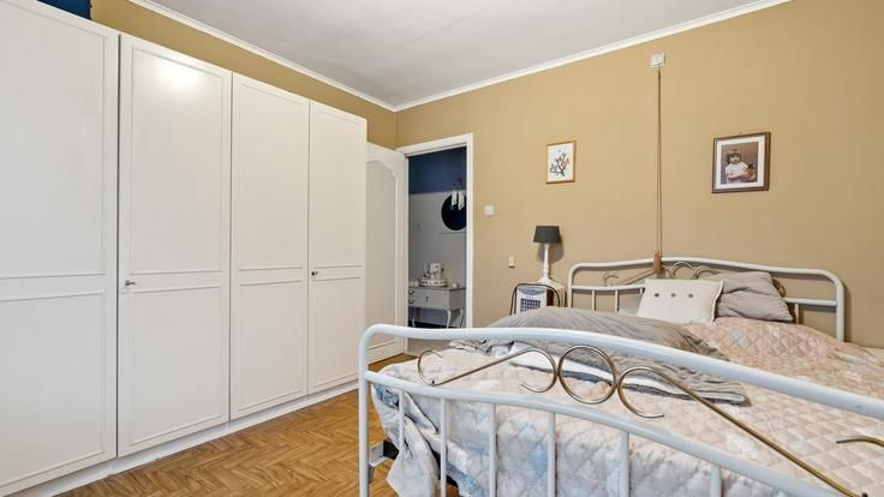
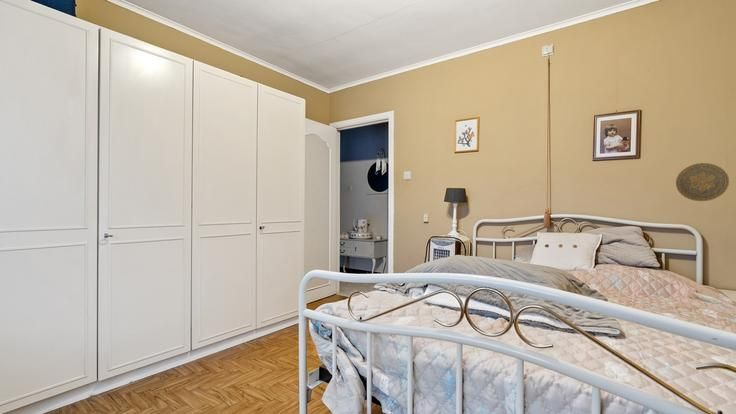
+ decorative plate [675,162,730,202]
